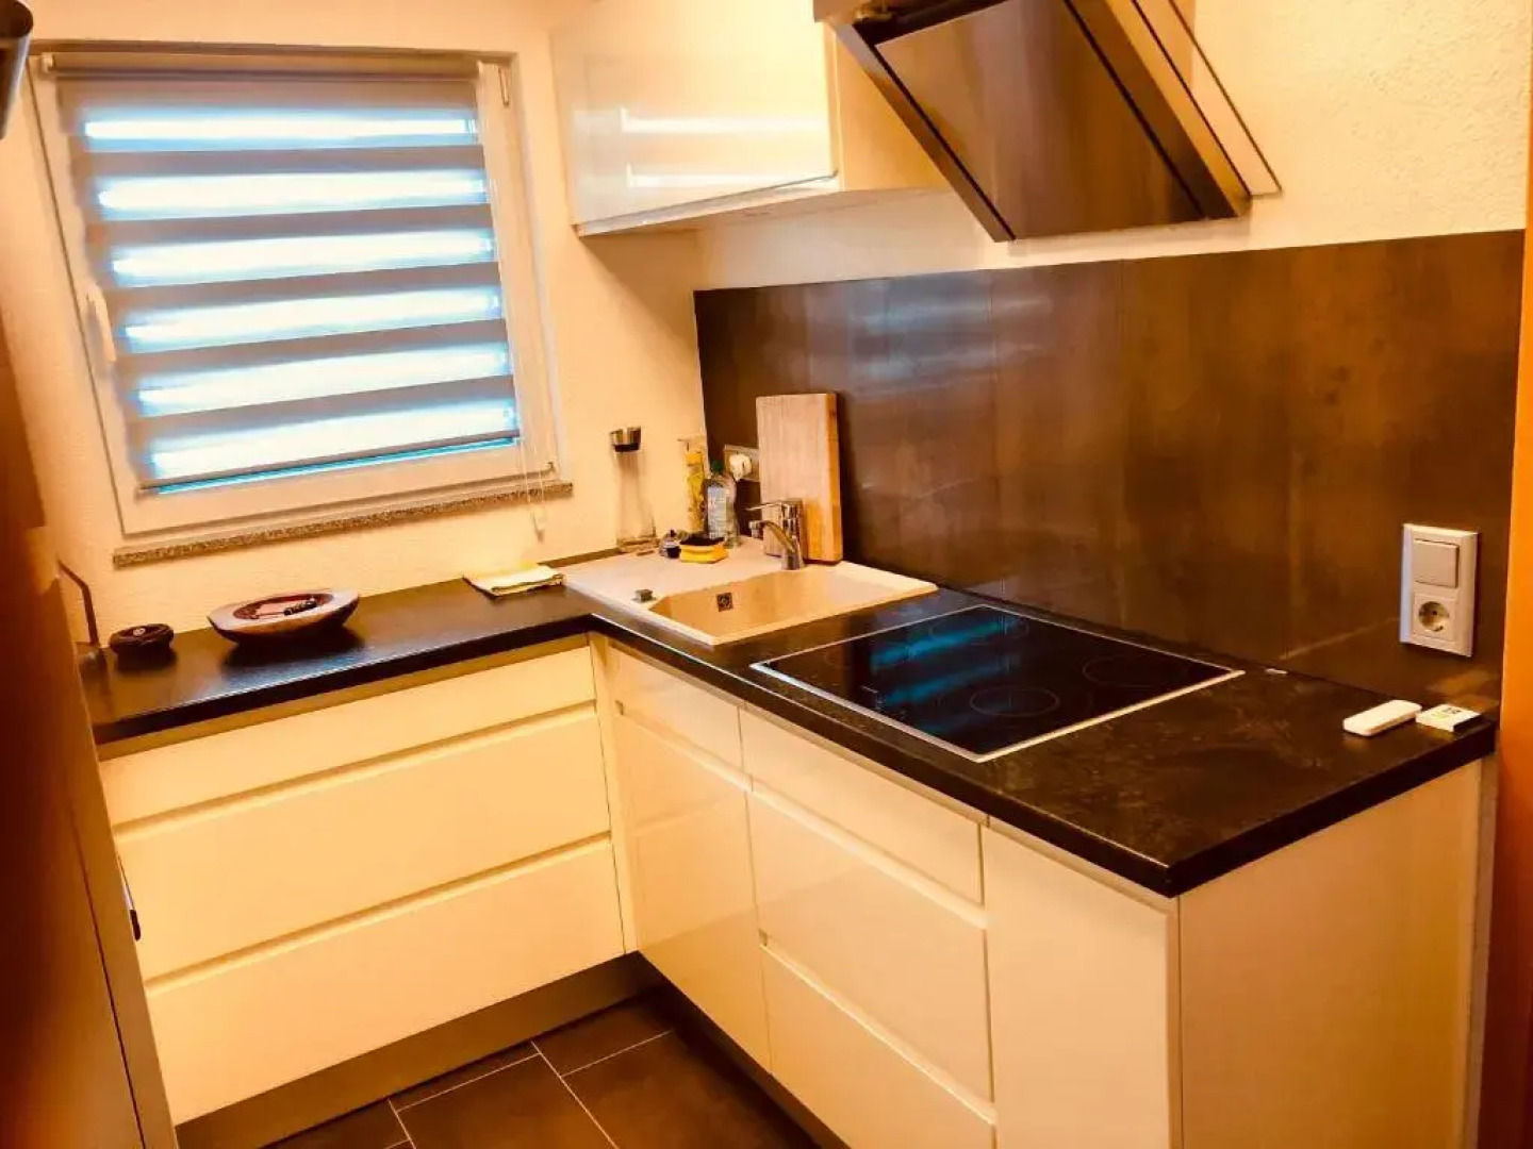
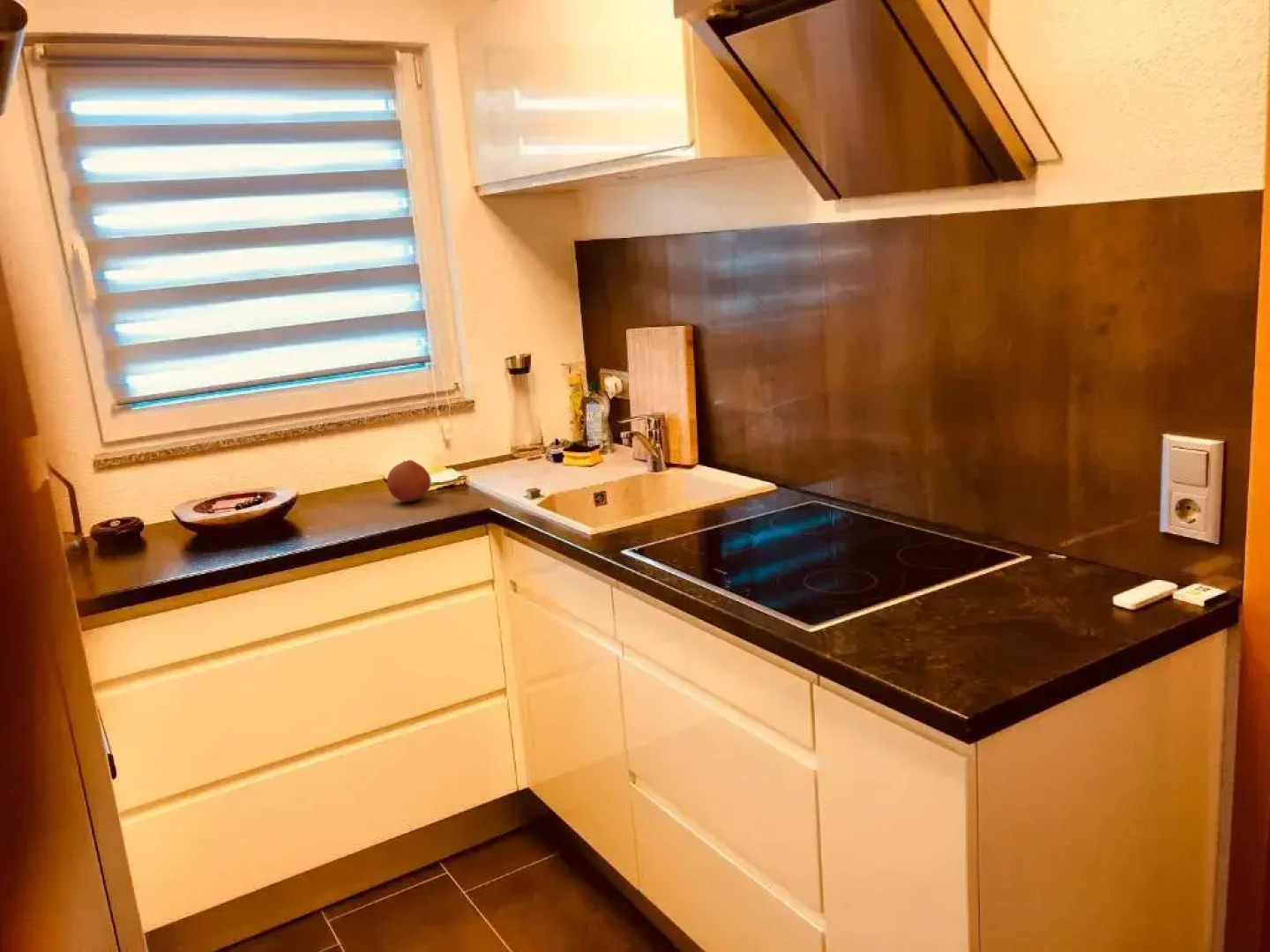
+ fruit [386,459,432,502]
